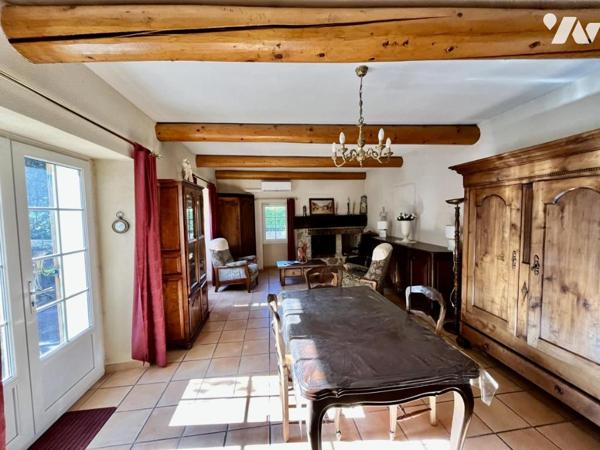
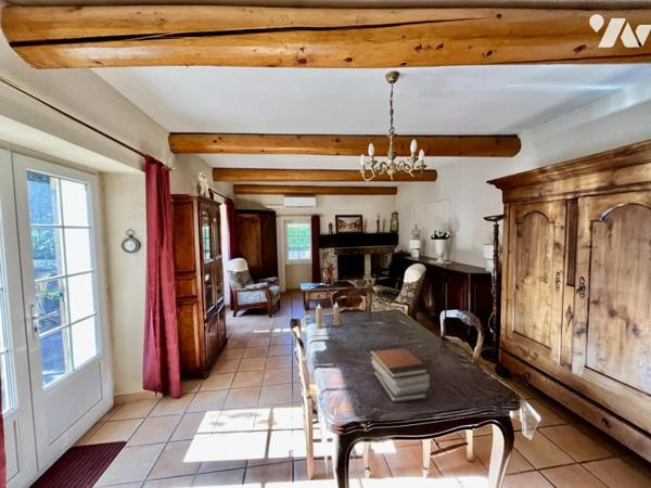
+ candle [315,301,342,329]
+ book stack [368,343,431,403]
